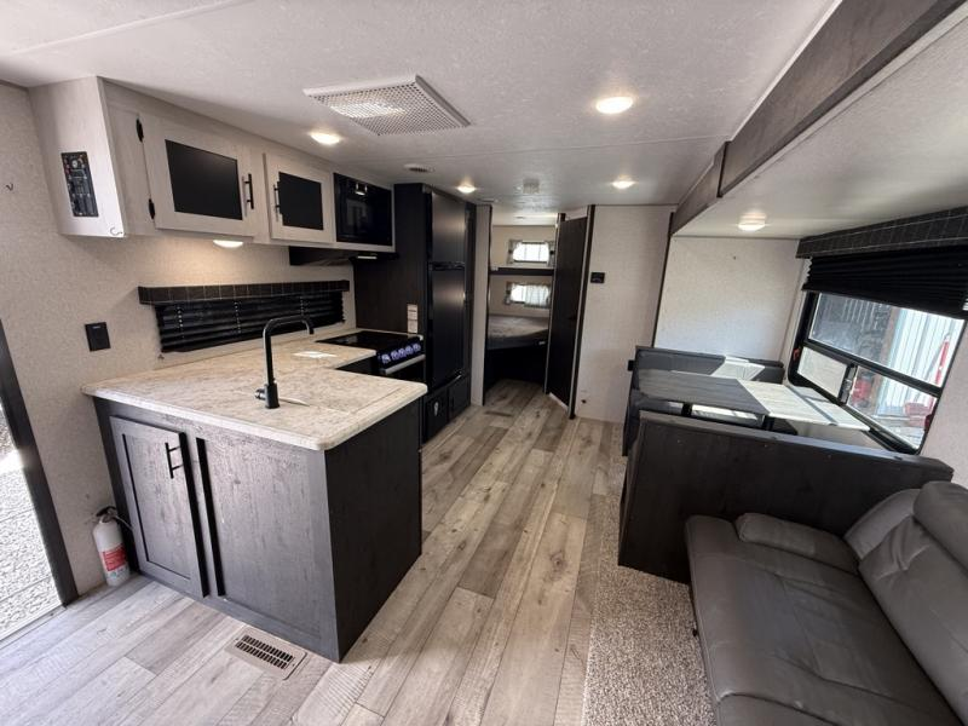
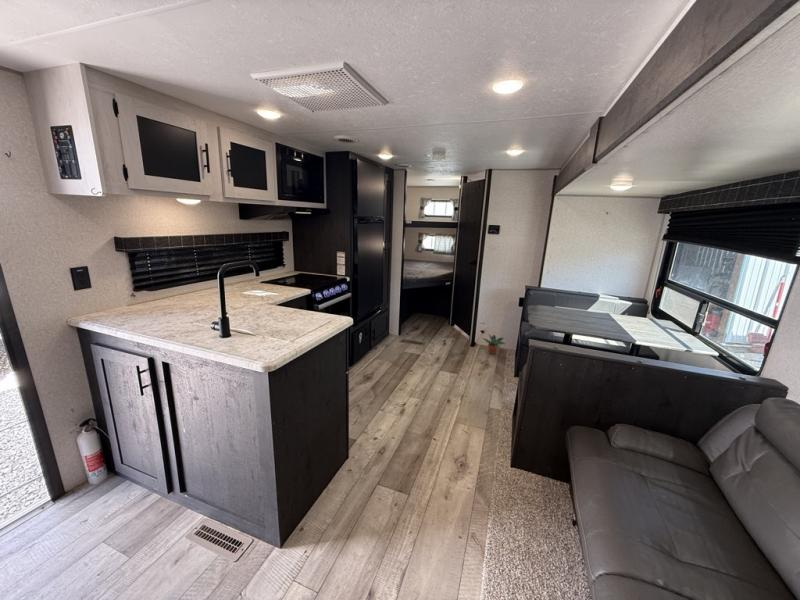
+ potted plant [482,333,507,355]
